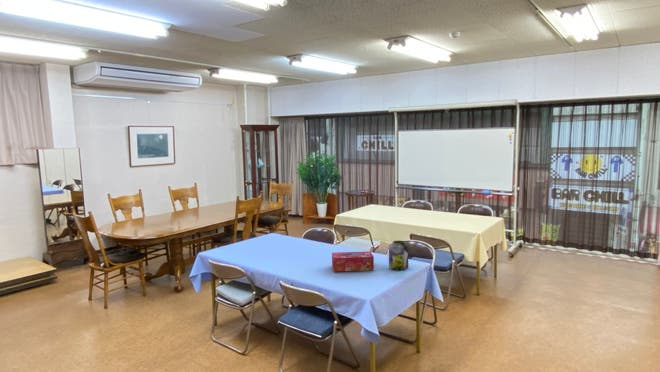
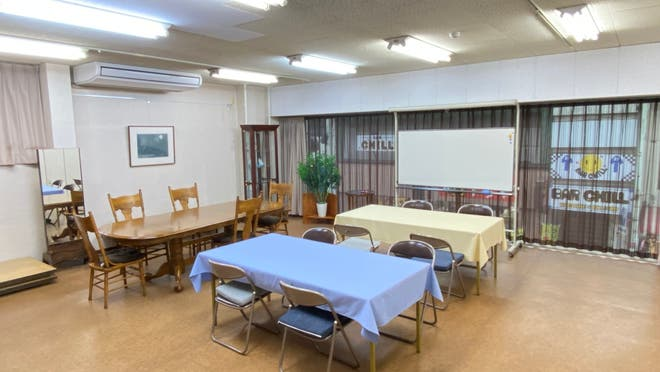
- tissue box [331,250,375,273]
- jar [388,240,409,271]
